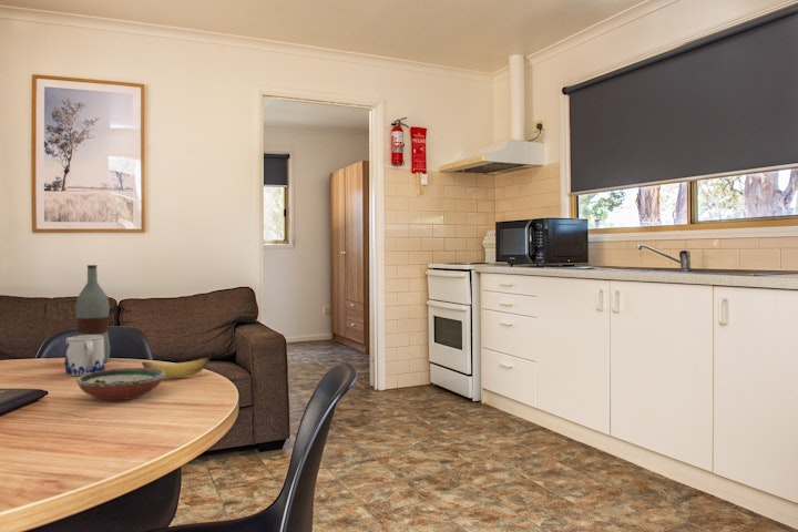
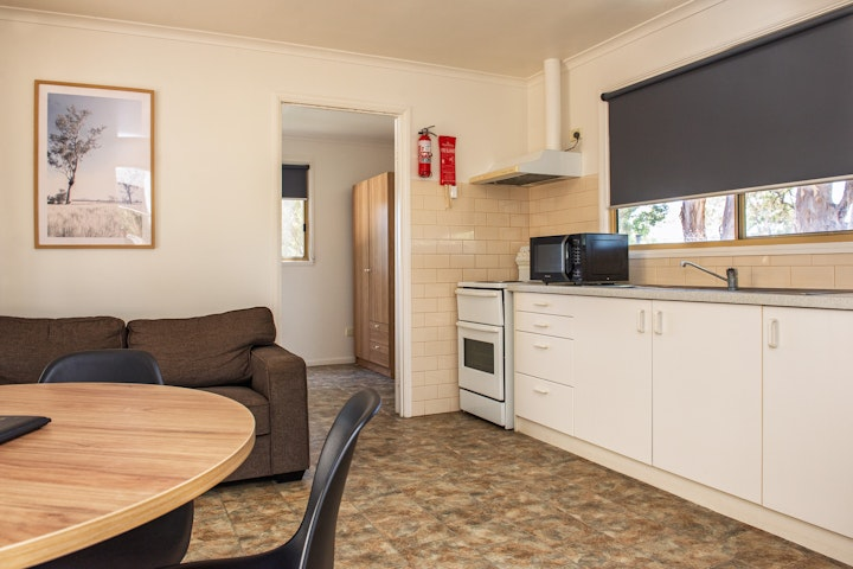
- decorative bowl [75,367,165,401]
- bottle [74,264,111,364]
- banana [141,350,217,379]
- mug [63,335,106,377]
